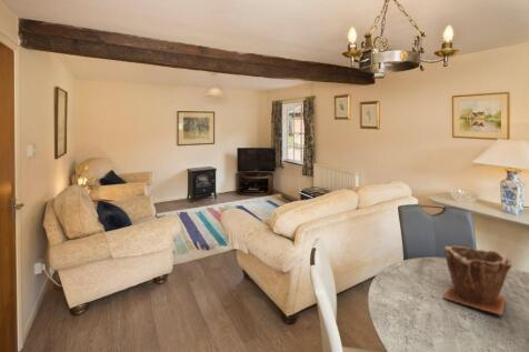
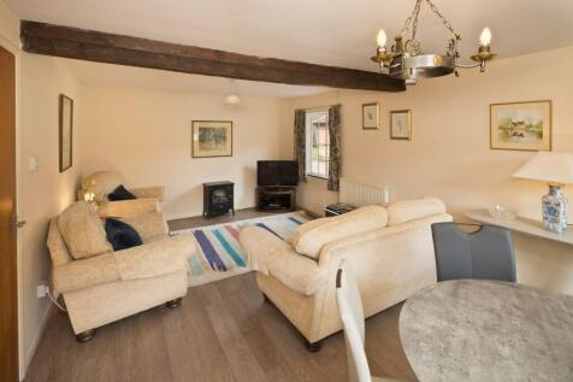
- plant pot [441,244,513,316]
